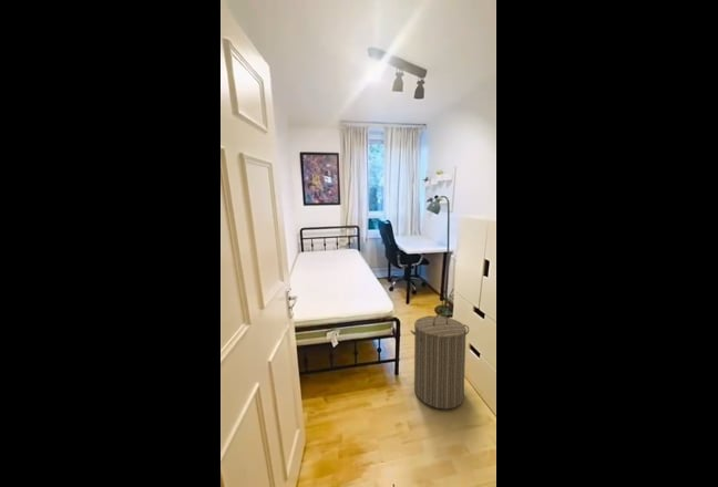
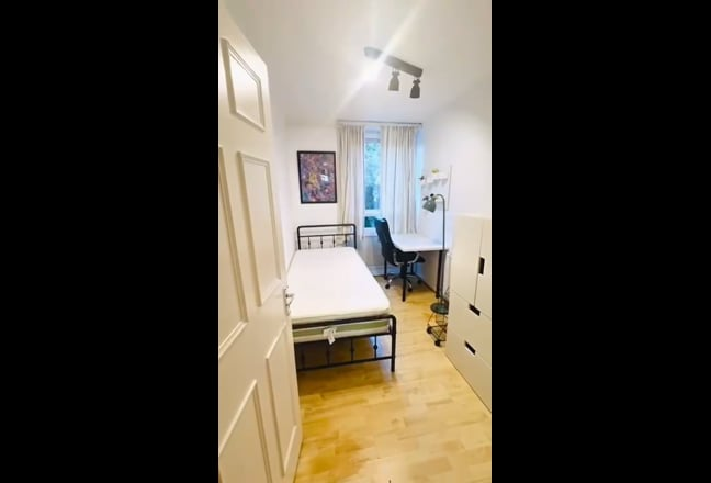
- laundry hamper [409,313,470,410]
